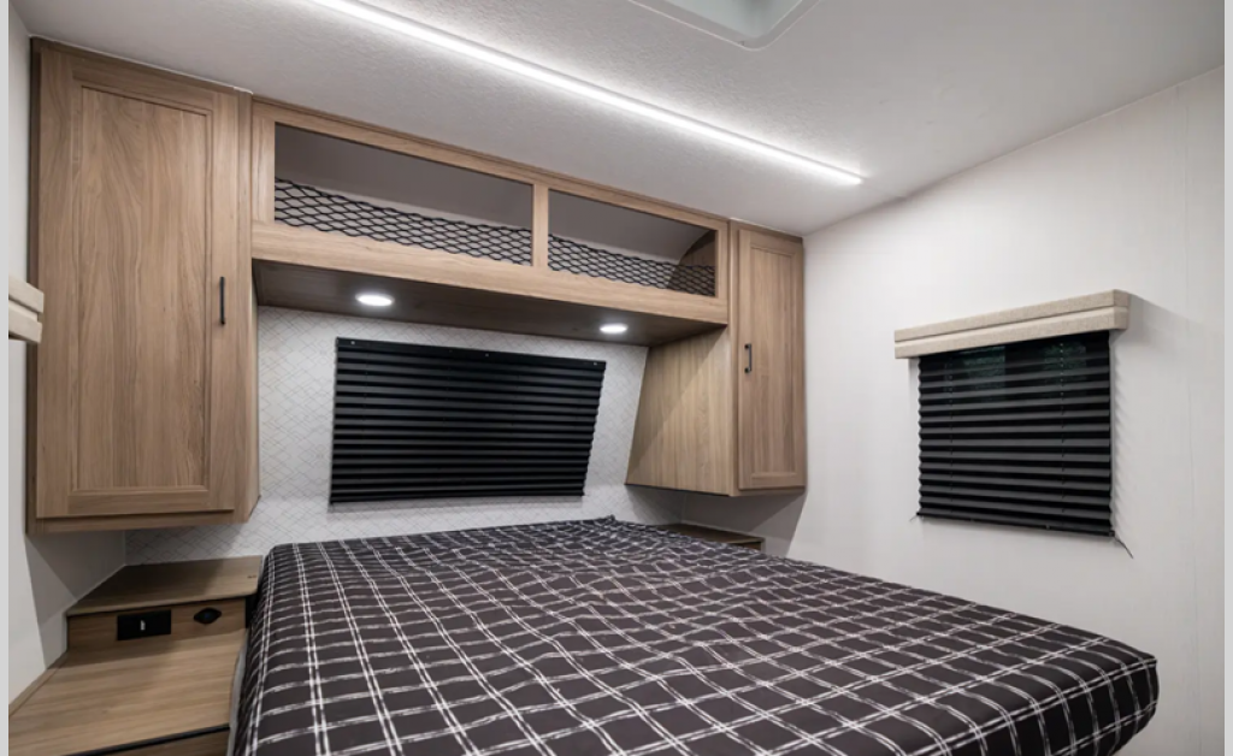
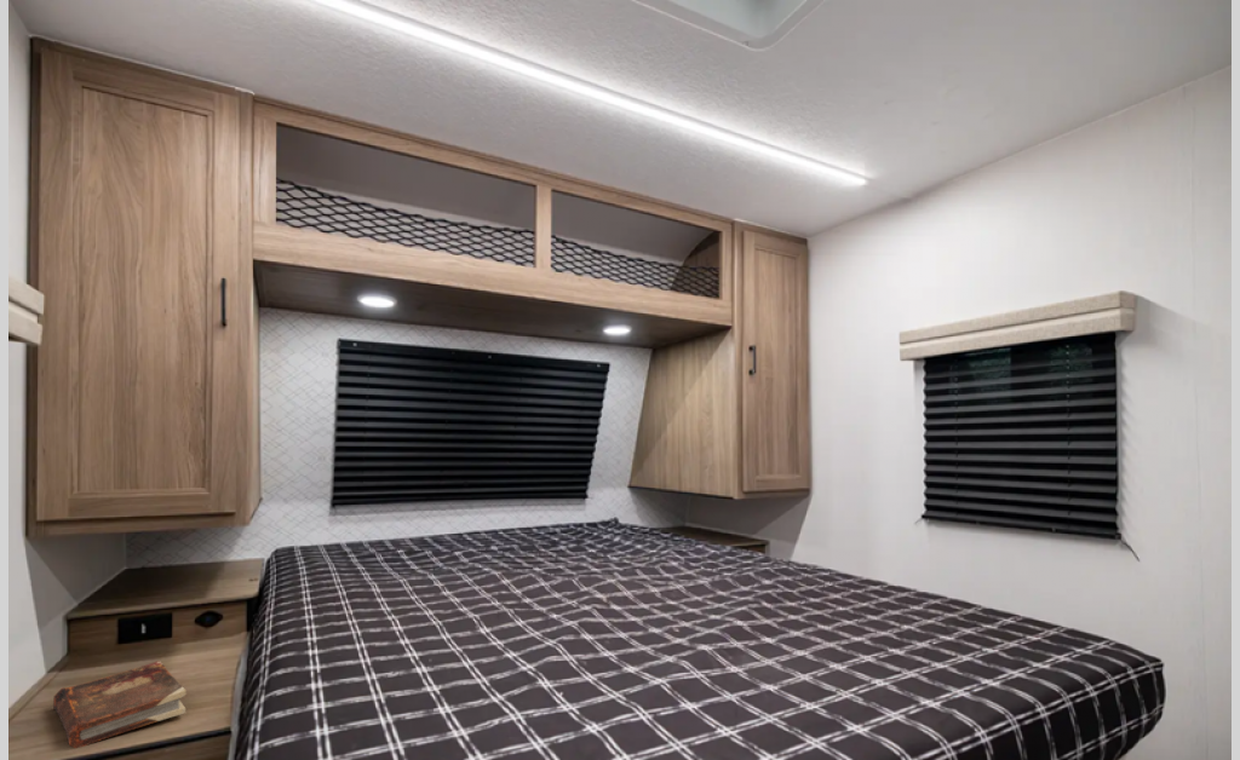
+ book [52,660,188,749]
